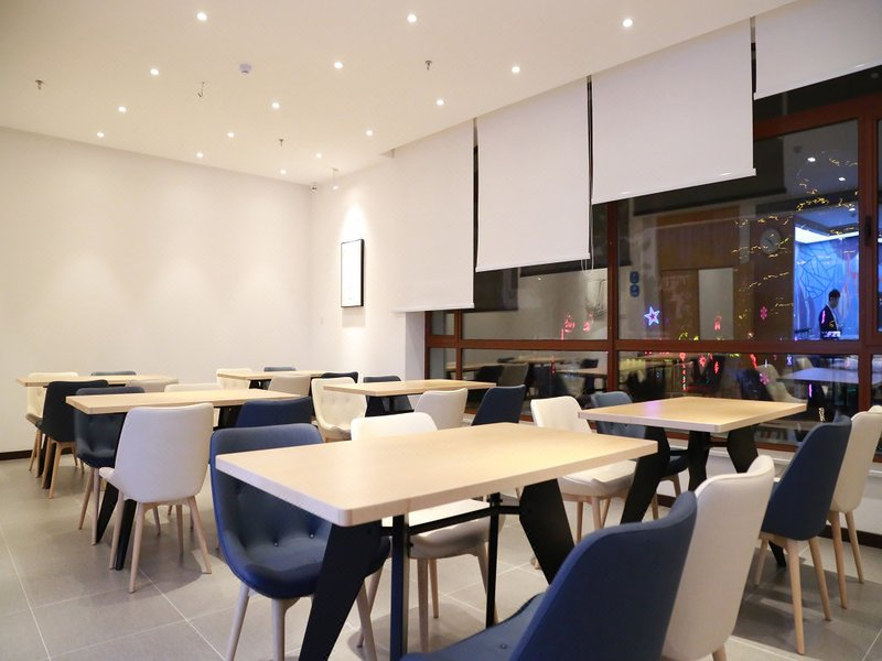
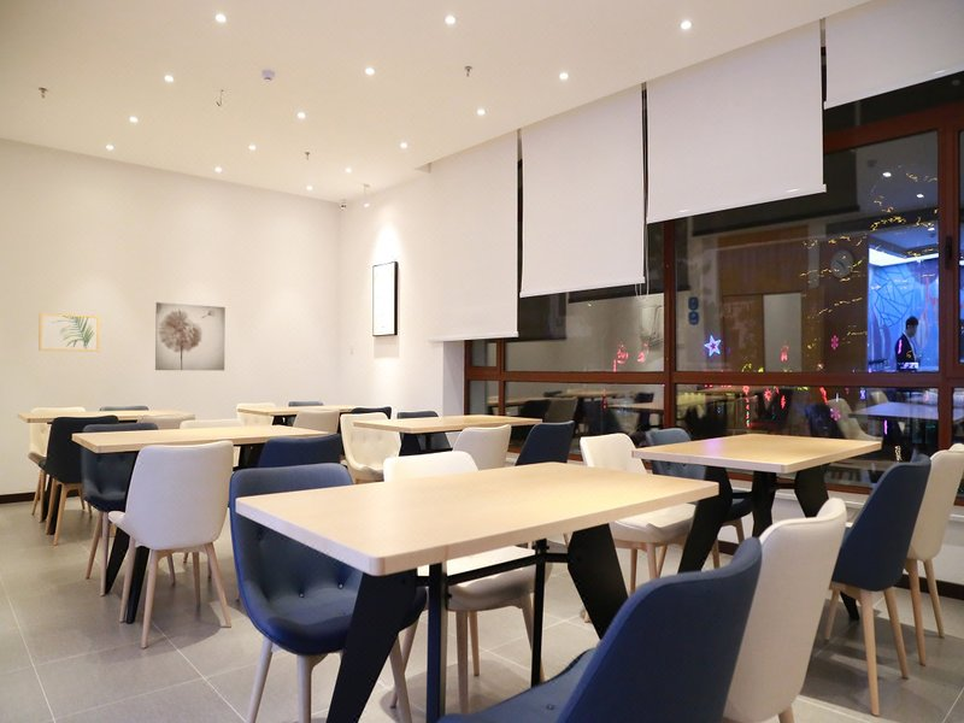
+ wall art [154,301,227,371]
+ wall art [37,312,101,353]
